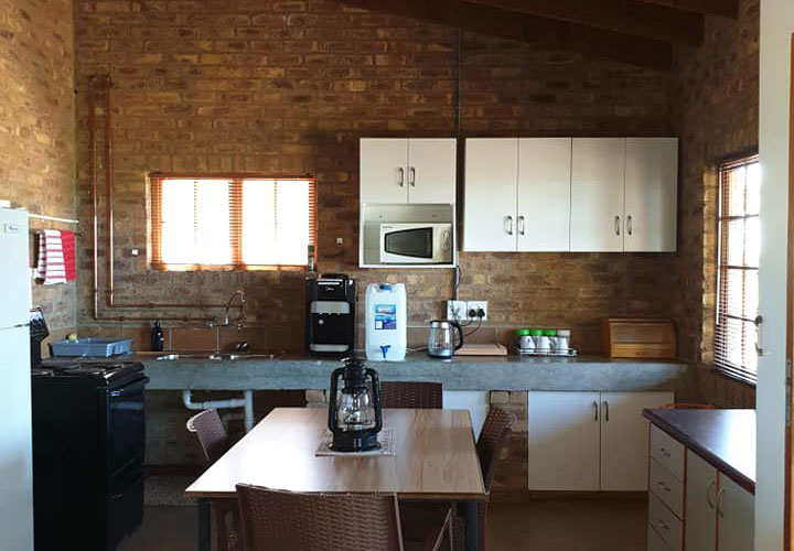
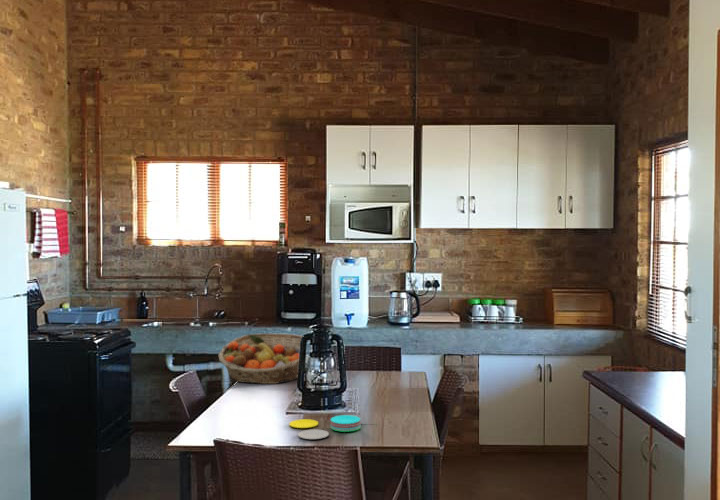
+ plate [288,414,361,440]
+ fruit basket [217,332,303,385]
